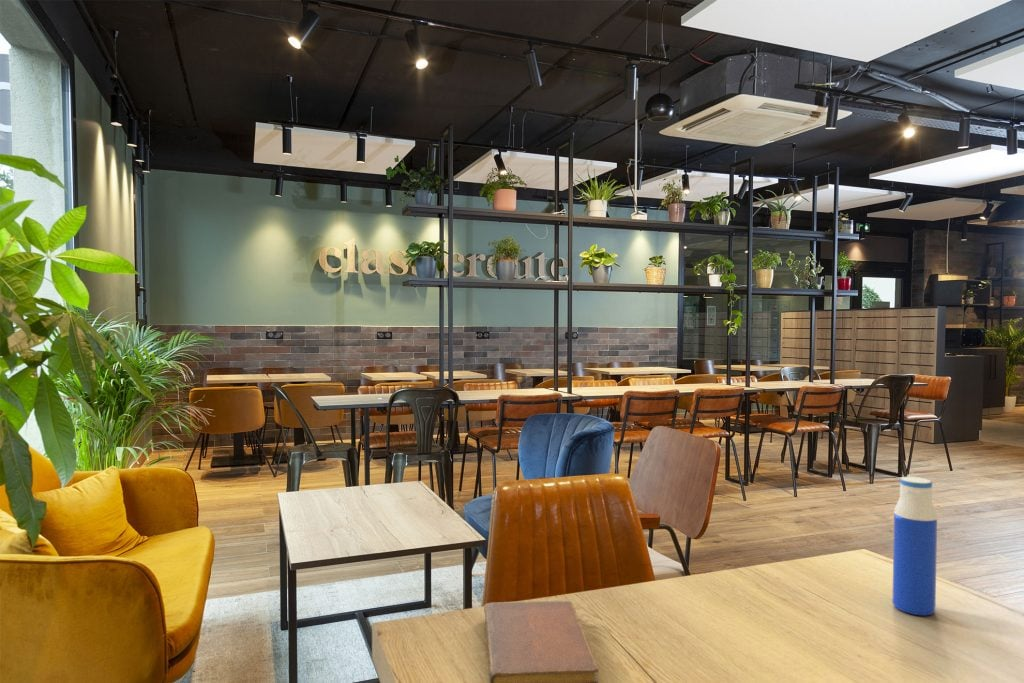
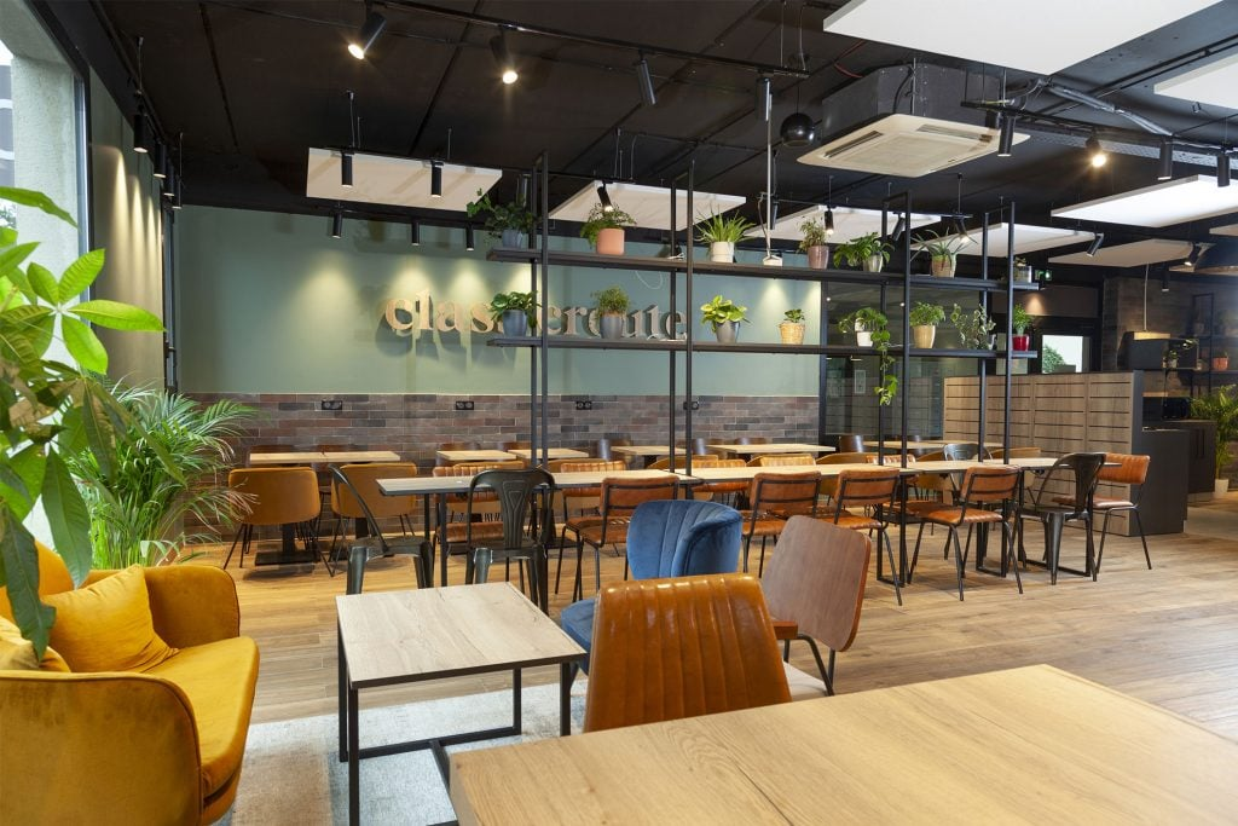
- notebook [483,600,600,683]
- water bottle [891,476,938,617]
